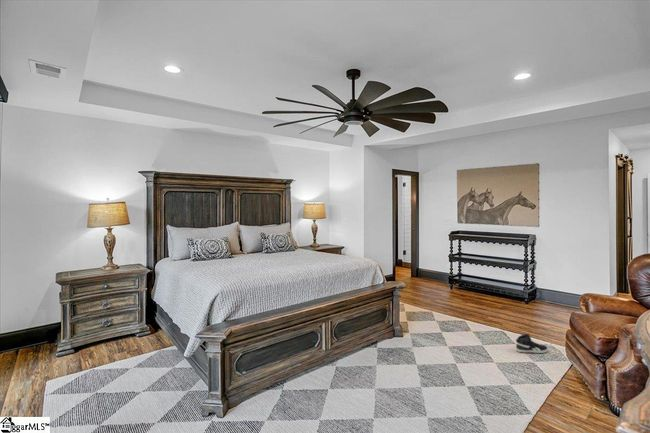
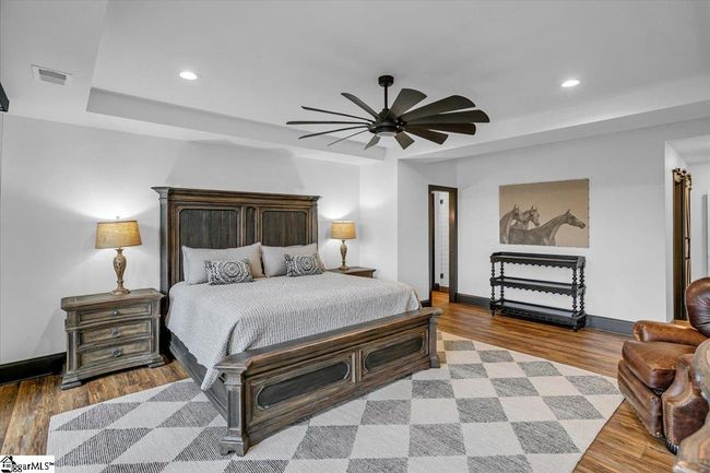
- sneaker [515,333,549,354]
